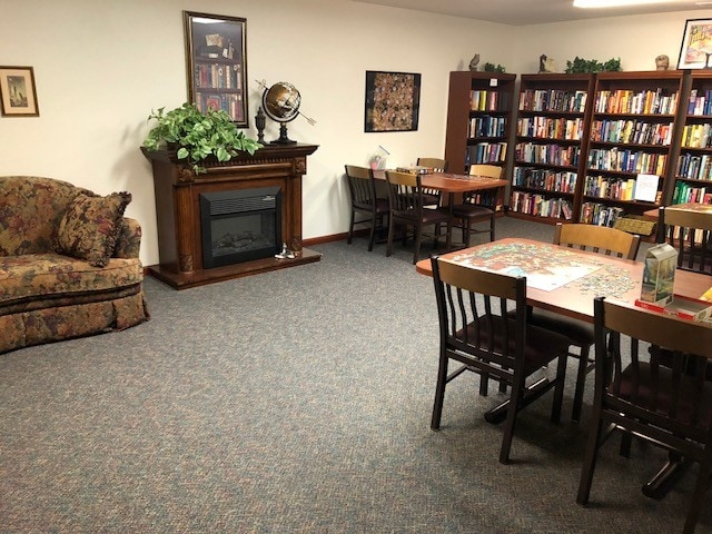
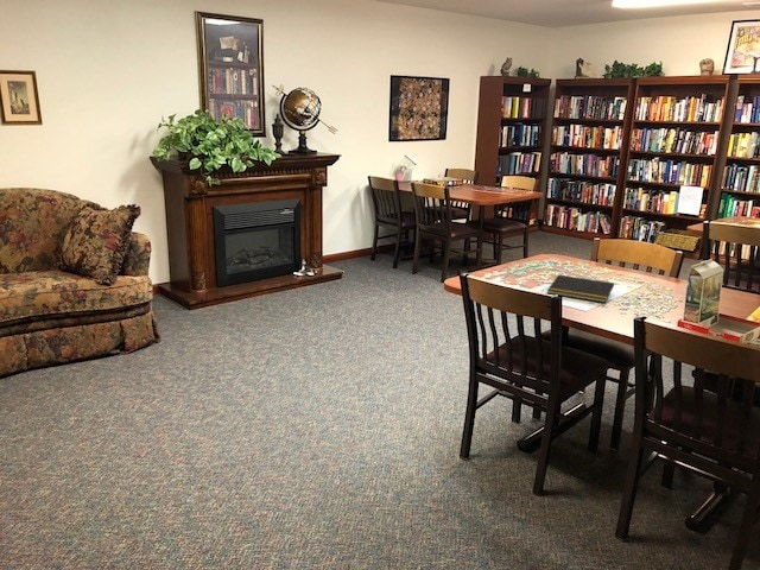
+ notepad [546,274,615,304]
